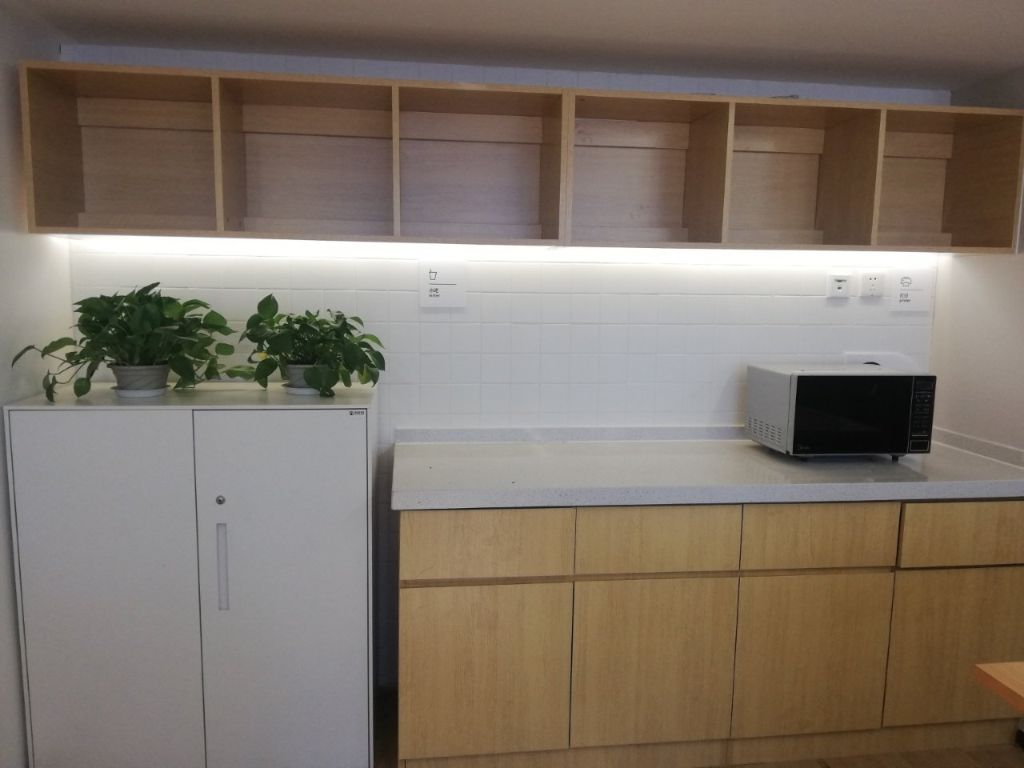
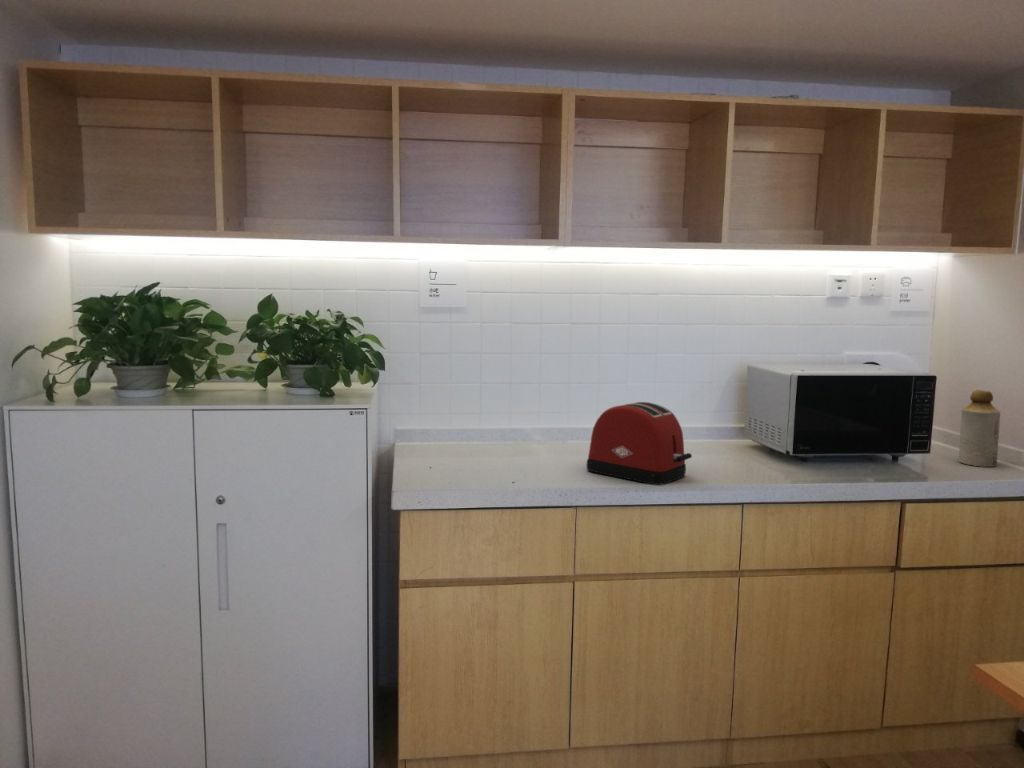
+ bottle [958,389,1001,468]
+ toaster [585,401,693,486]
